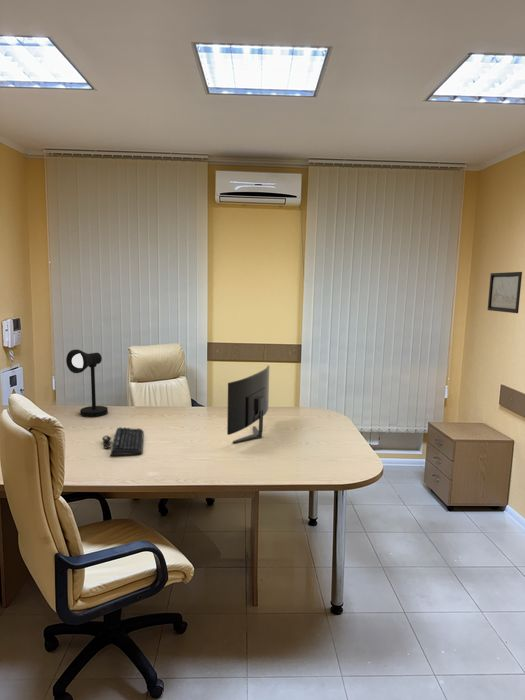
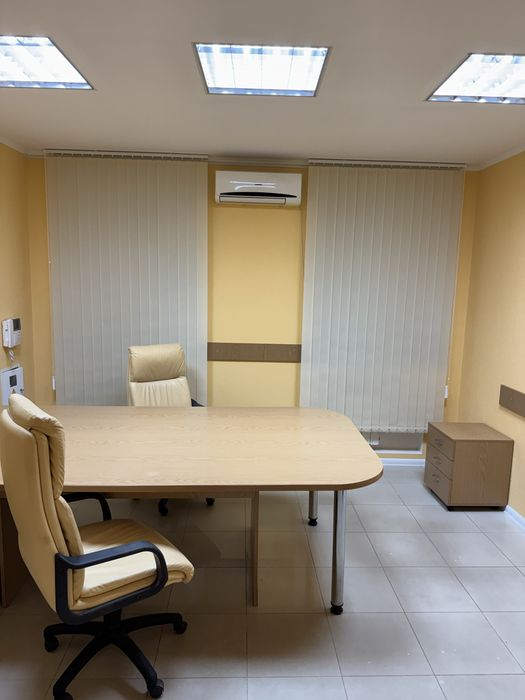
- desk lamp [65,348,109,418]
- monitor [226,365,270,444]
- keyboard [101,426,145,457]
- wall art [487,271,523,314]
